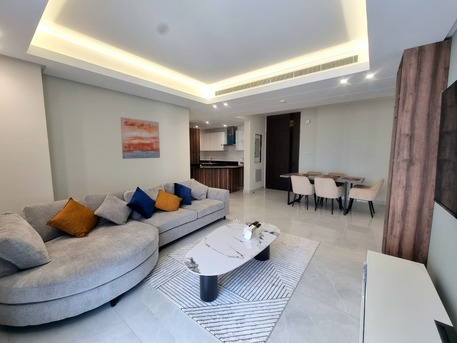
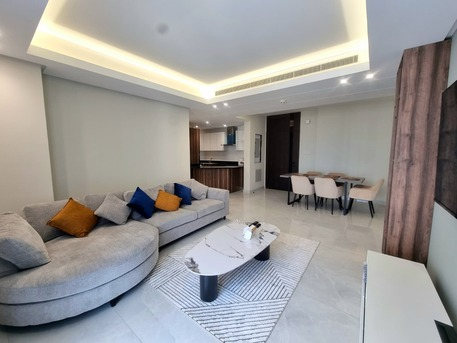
- wall art [119,116,161,160]
